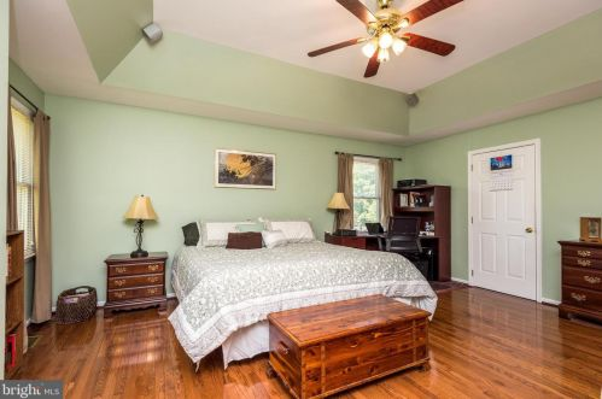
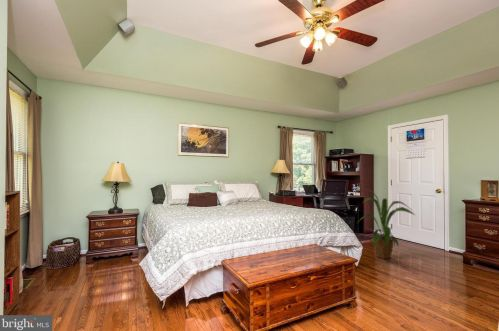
+ house plant [356,188,417,260]
